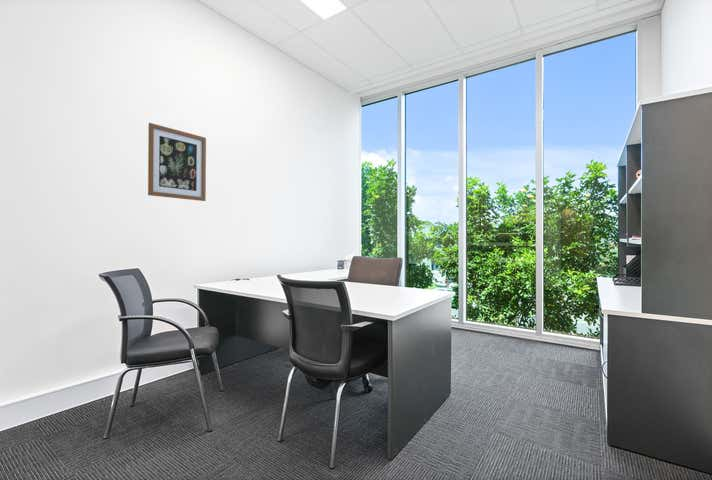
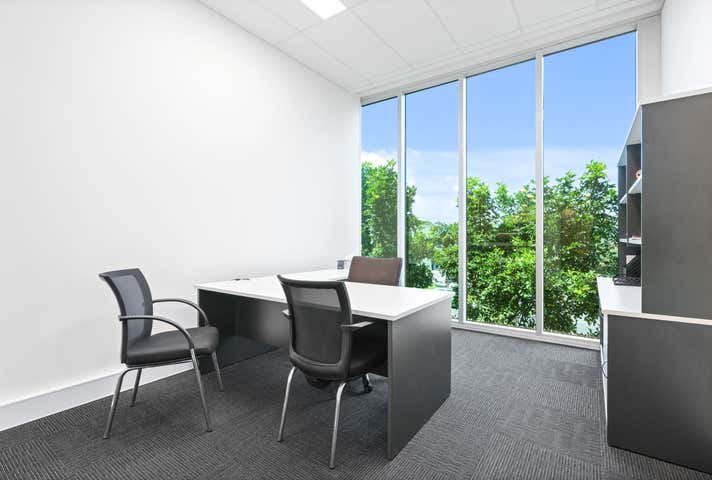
- wall art [147,122,207,202]
